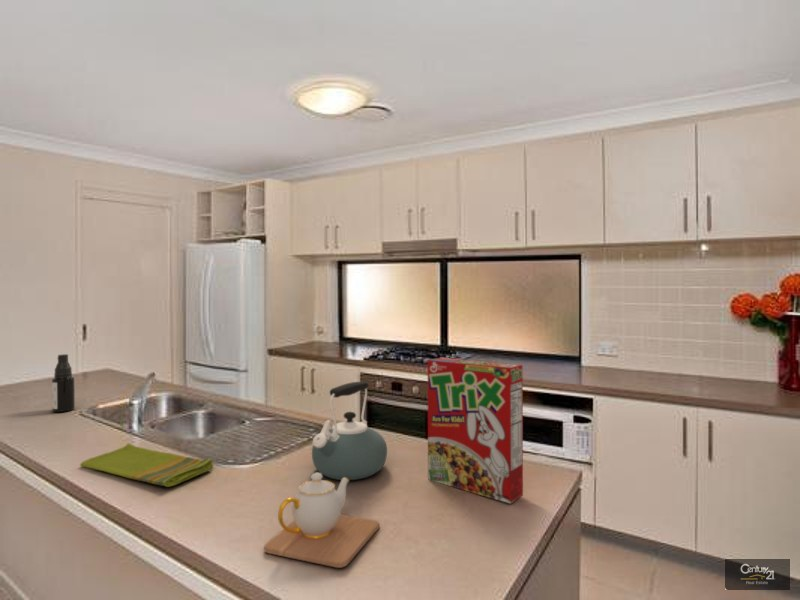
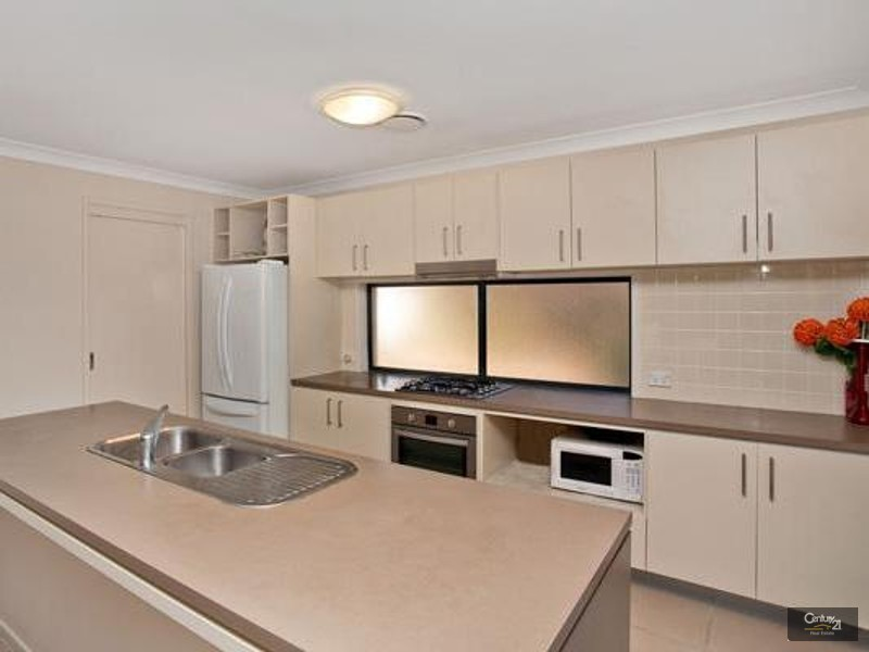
- spray bottle [51,353,76,413]
- teapot [263,472,380,569]
- kettle [311,381,388,481]
- cereal box [427,357,524,505]
- dish towel [79,442,214,488]
